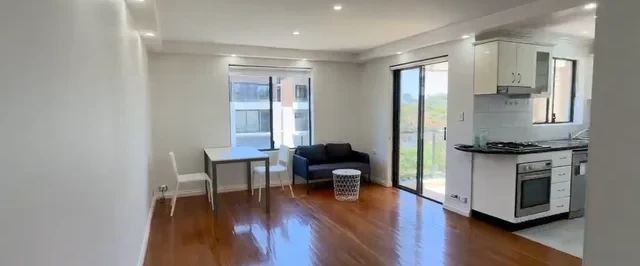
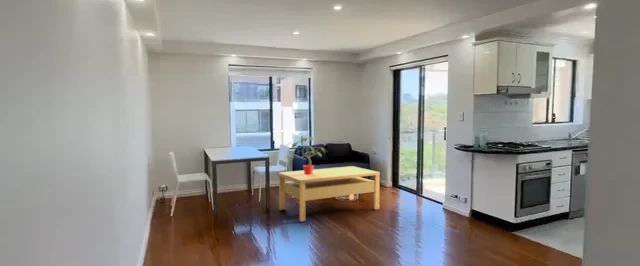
+ potted plant [283,136,328,175]
+ coffee table [278,165,381,223]
